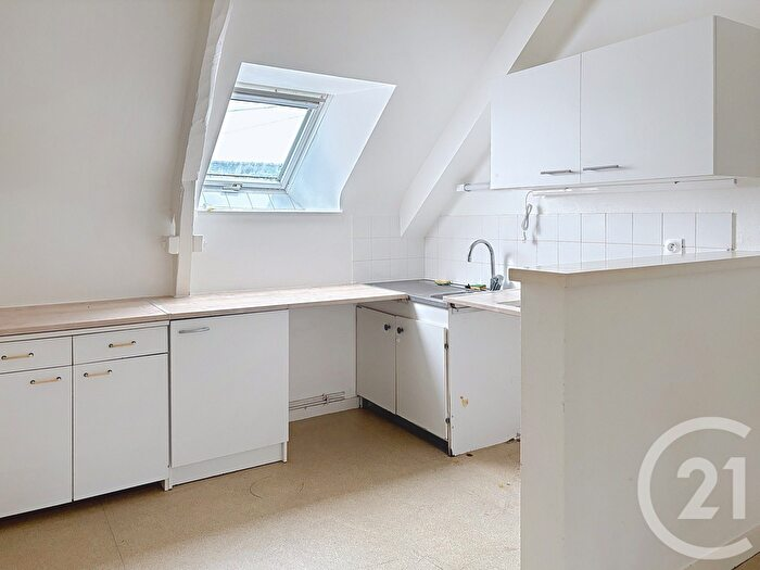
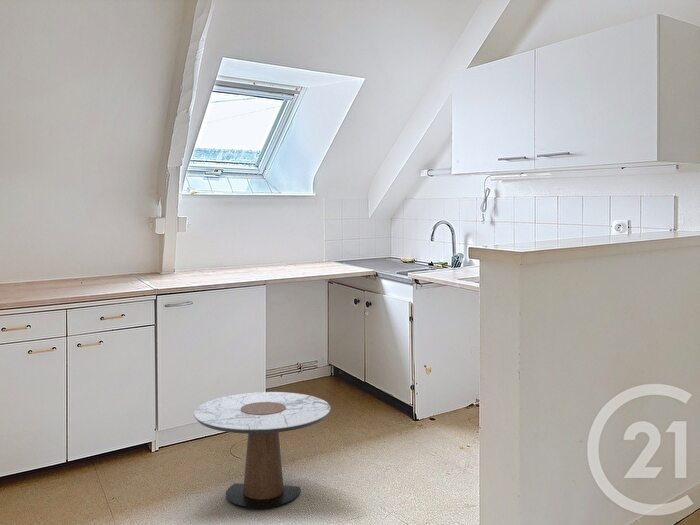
+ side table [193,391,331,509]
